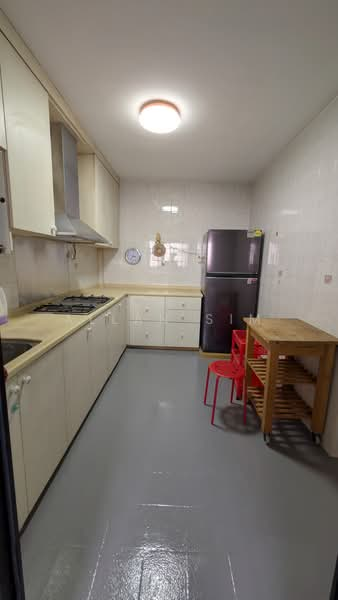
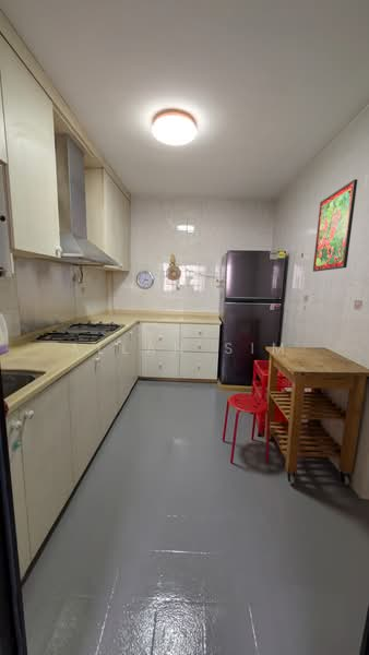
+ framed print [312,178,358,273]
